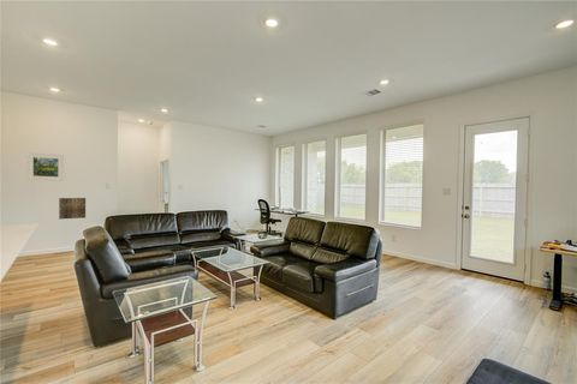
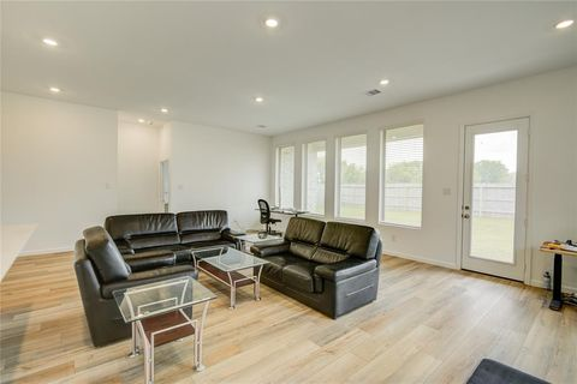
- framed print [26,151,65,182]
- wall art [58,197,87,221]
